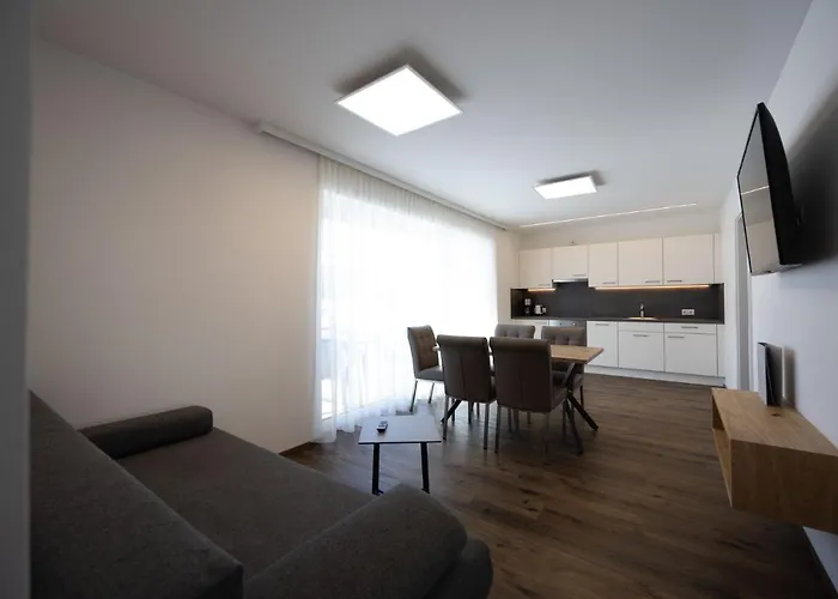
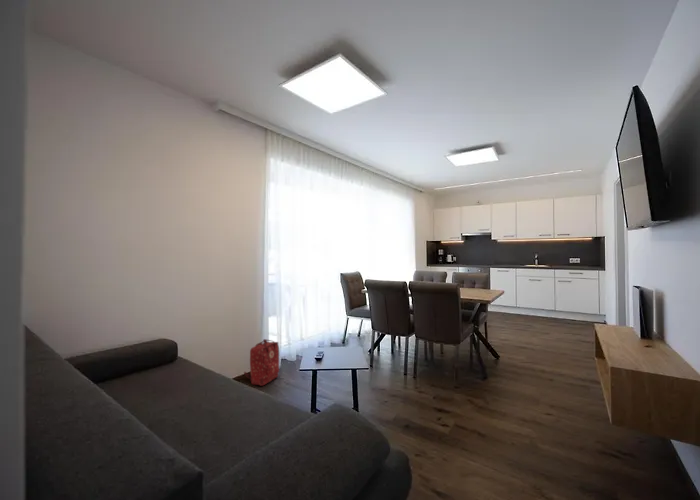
+ backpack [243,338,280,387]
